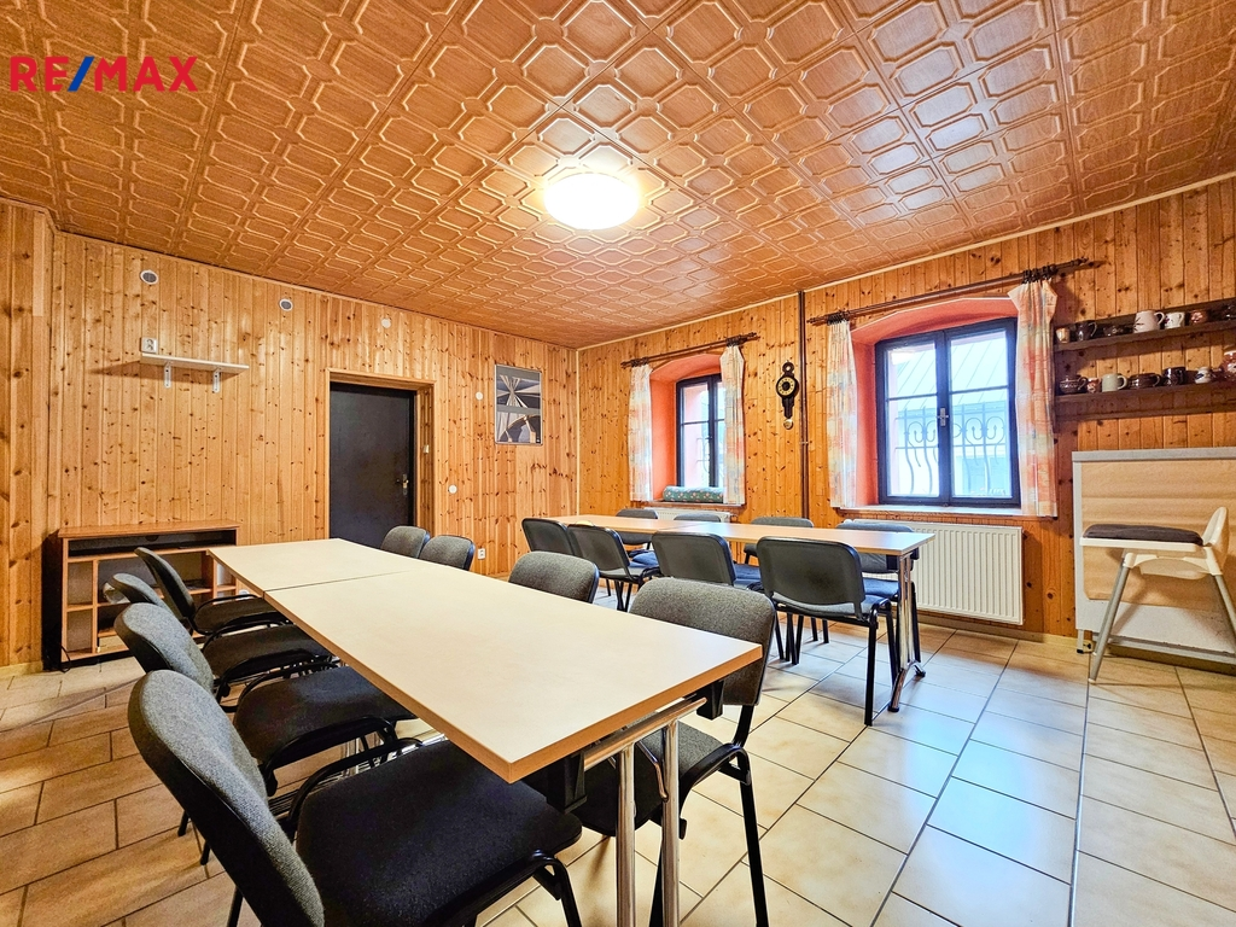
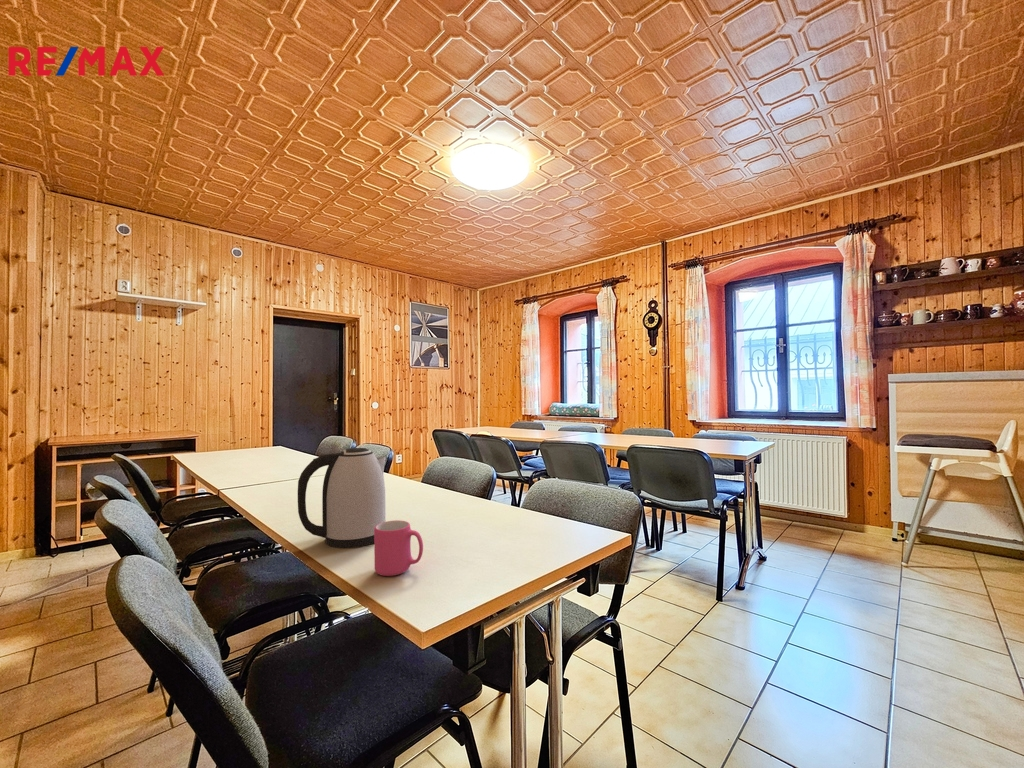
+ mug [373,519,424,577]
+ kettle [297,446,387,549]
